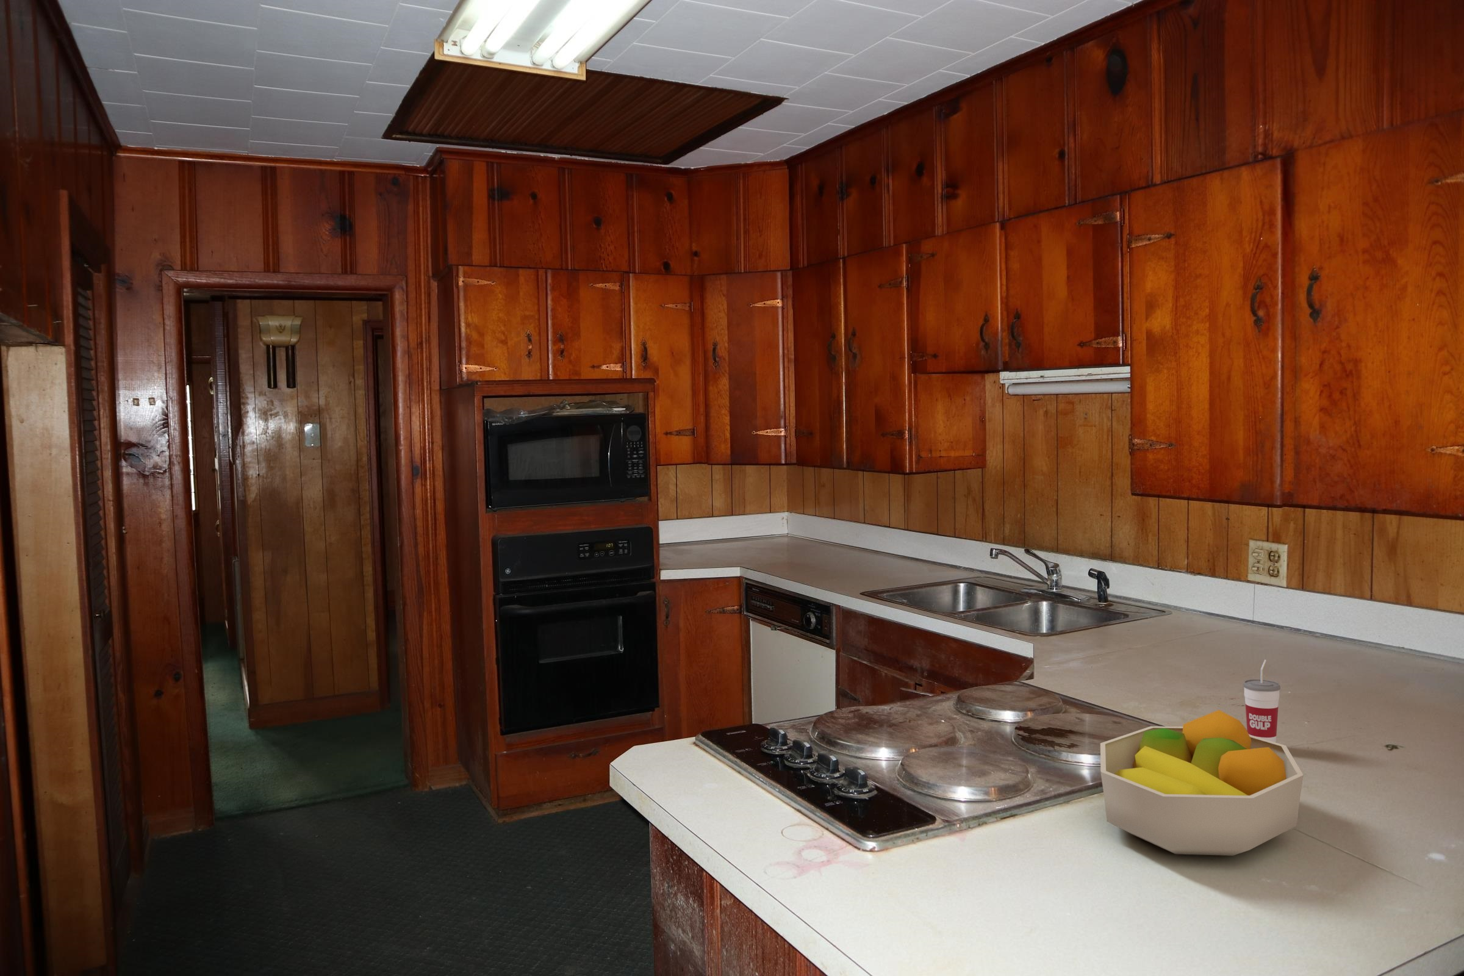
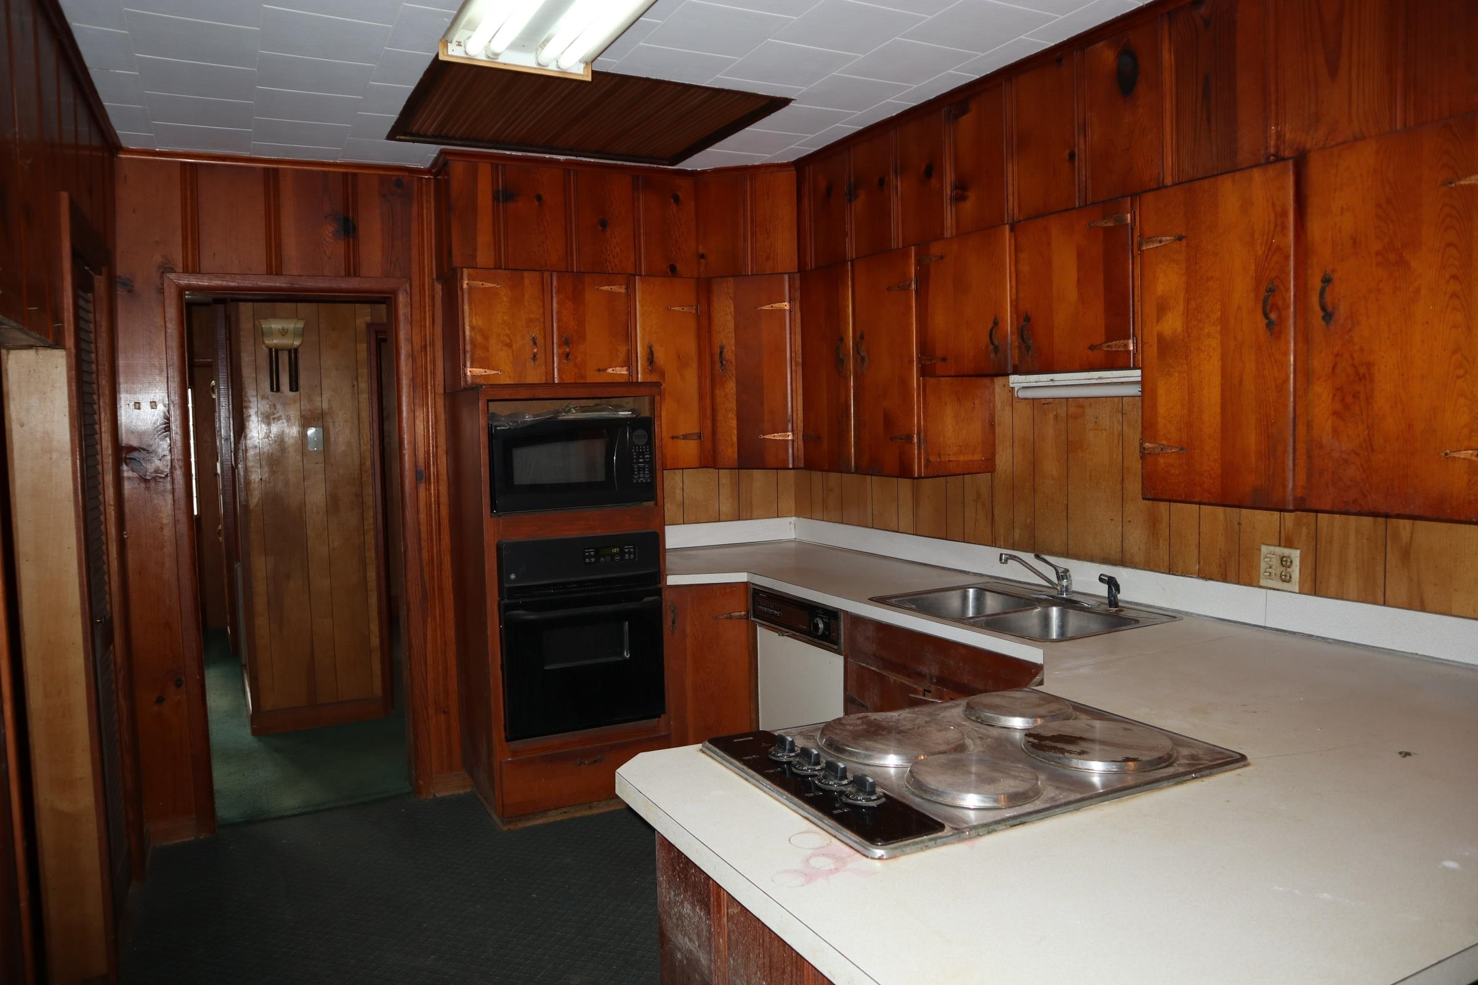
- cup [1243,659,1281,743]
- fruit bowl [1100,709,1304,856]
